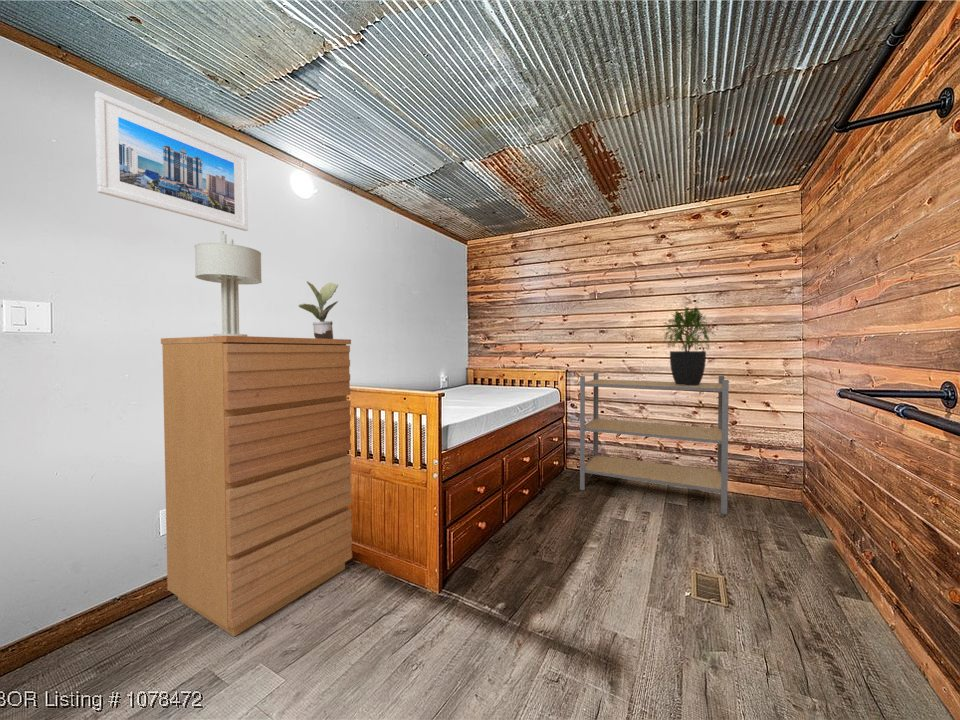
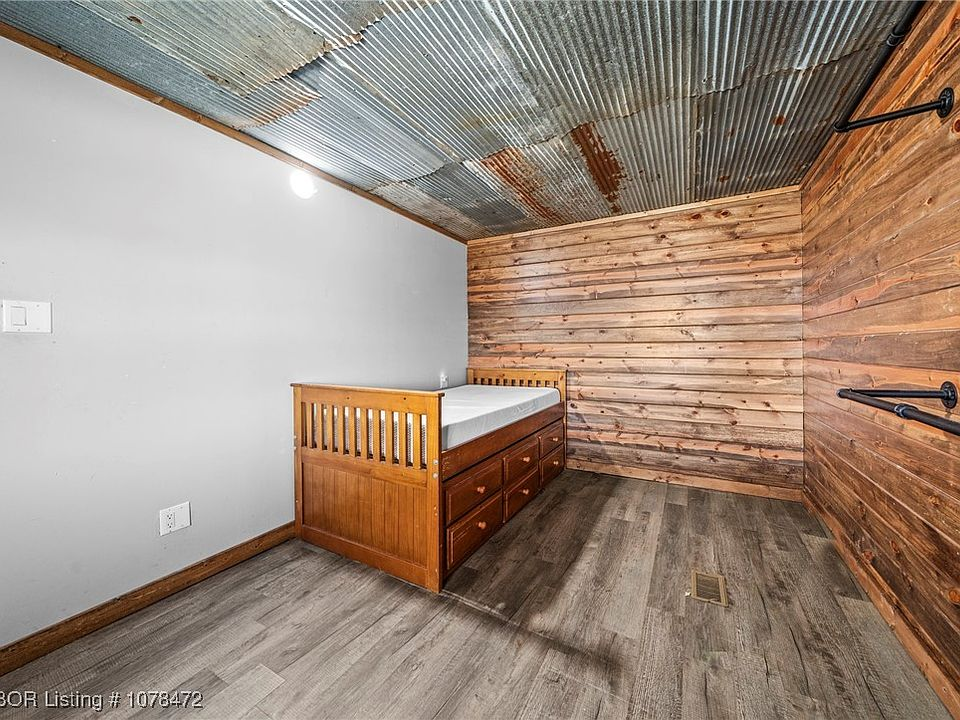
- table lamp [194,230,263,336]
- dresser [160,335,353,637]
- potted plant [297,280,339,339]
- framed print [94,91,249,232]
- shelving unit [579,372,730,515]
- potted plant [662,305,716,386]
